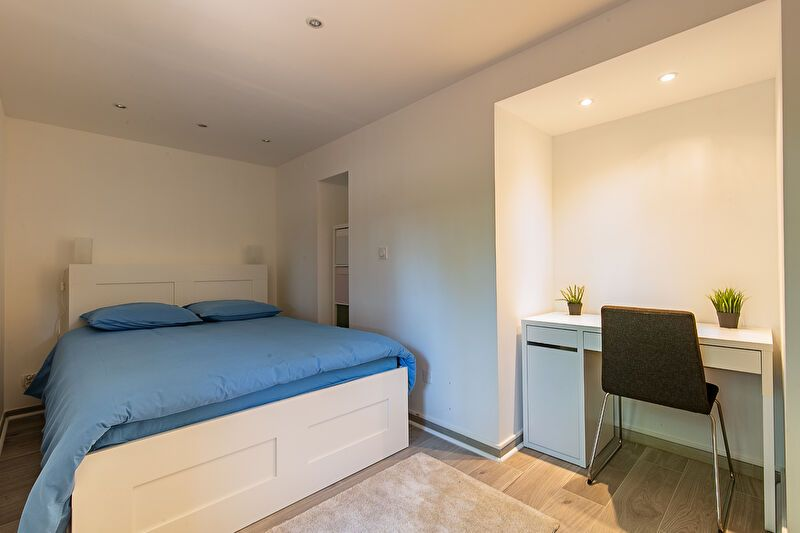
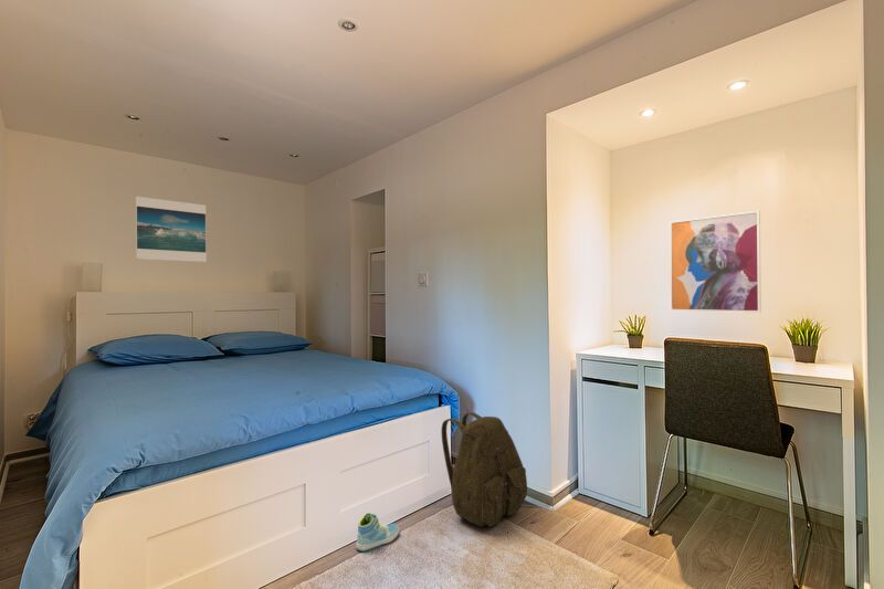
+ sneaker [355,512,400,553]
+ wall art [669,210,762,314]
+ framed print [135,196,208,263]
+ backpack [440,411,528,528]
